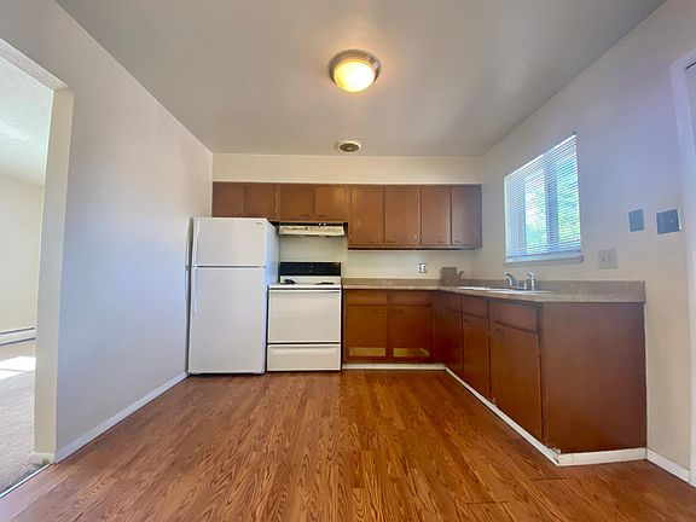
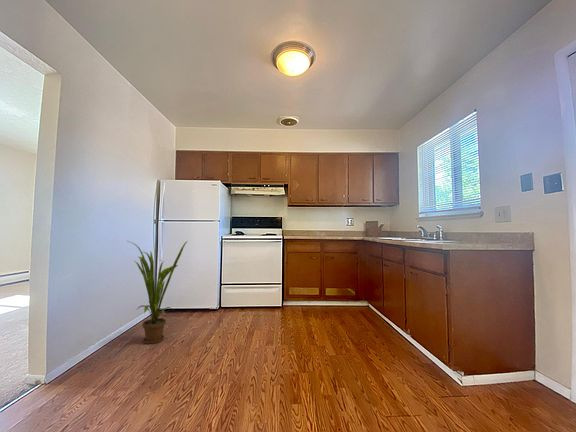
+ house plant [127,240,188,345]
